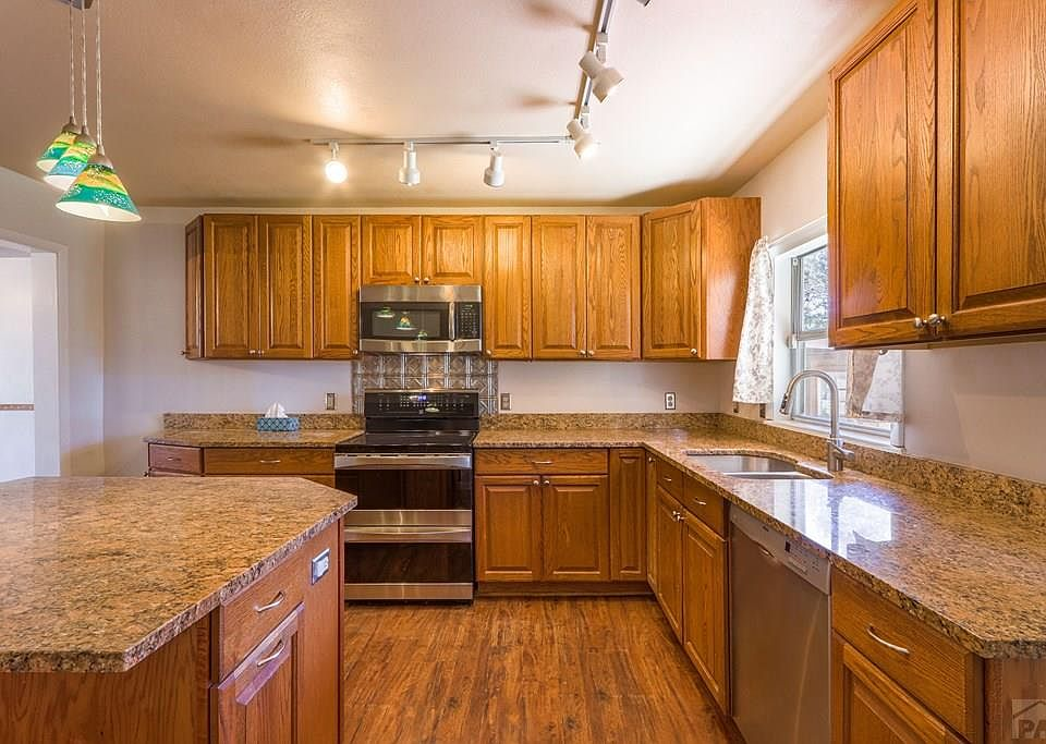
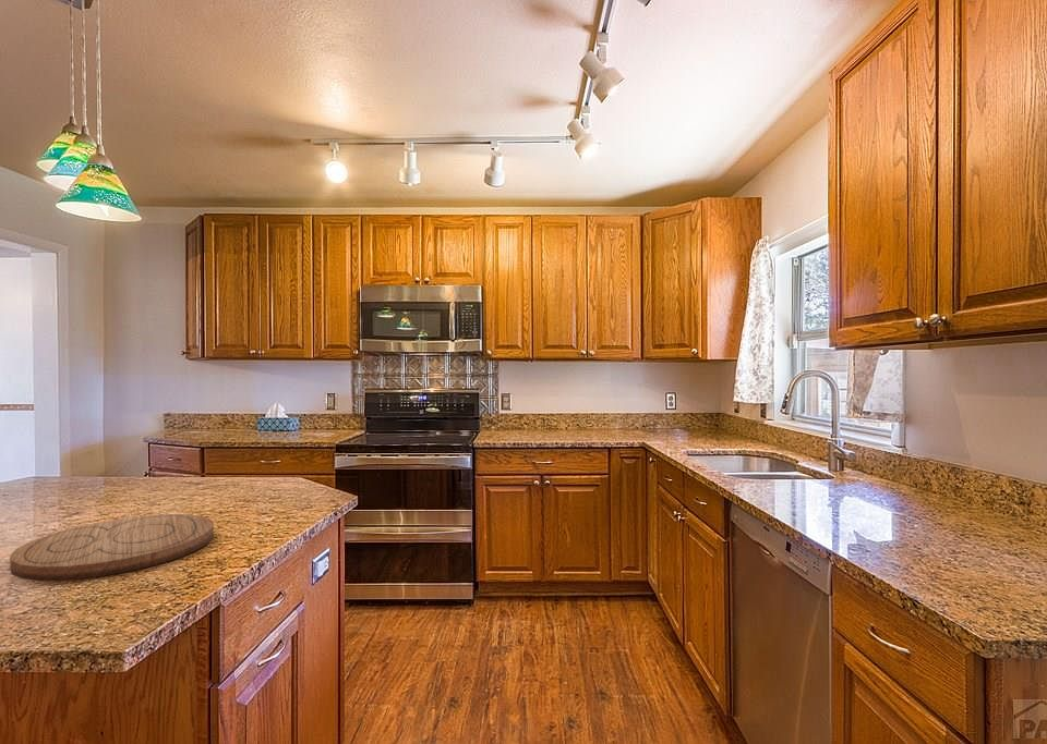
+ cutting board [9,513,215,582]
